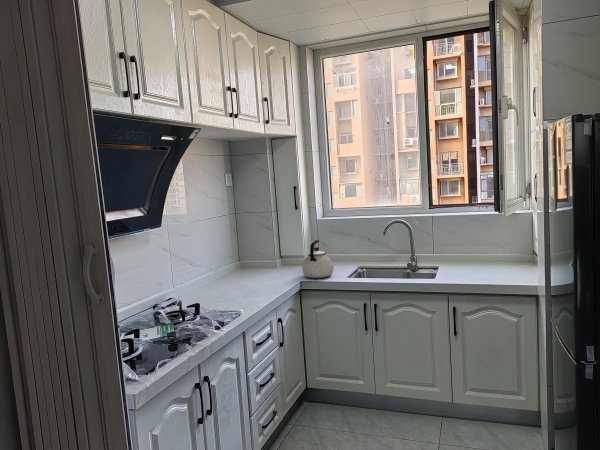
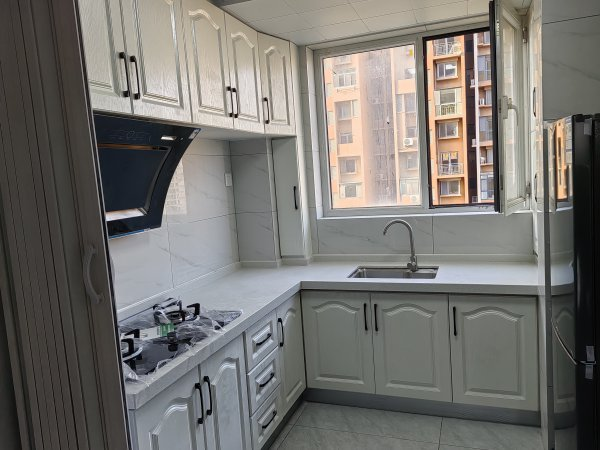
- kettle [301,239,334,279]
